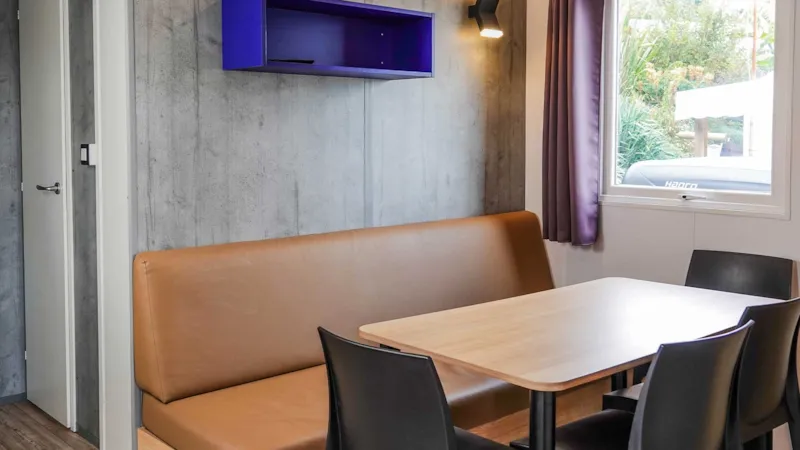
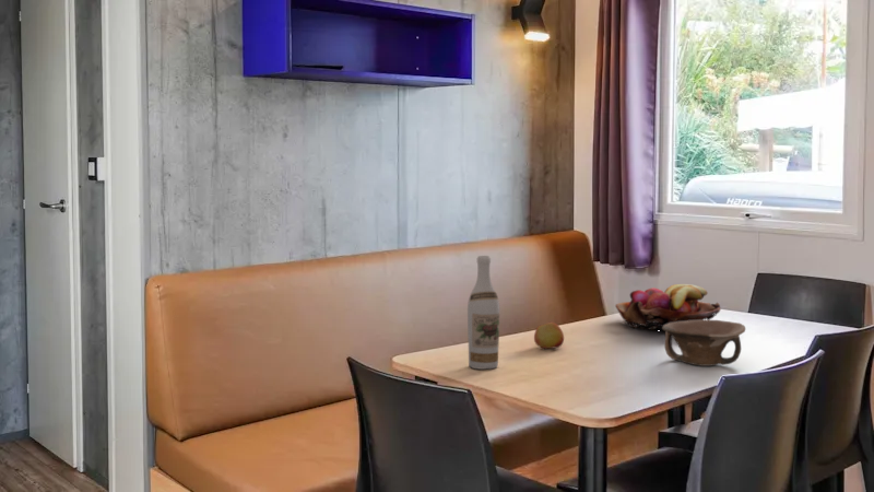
+ bowl [661,319,746,367]
+ fruit basket [614,283,722,331]
+ wine bottle [466,255,500,371]
+ apple [533,321,565,350]
